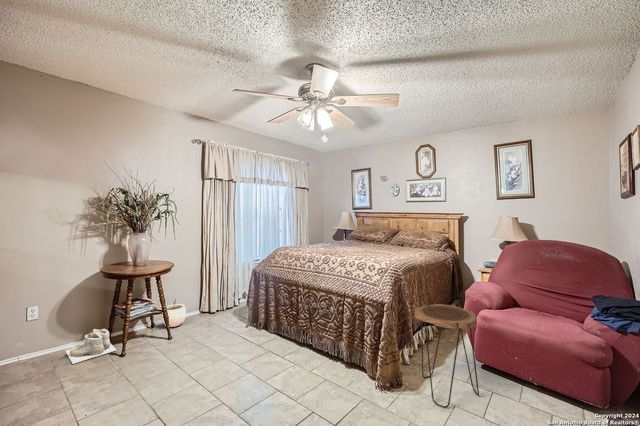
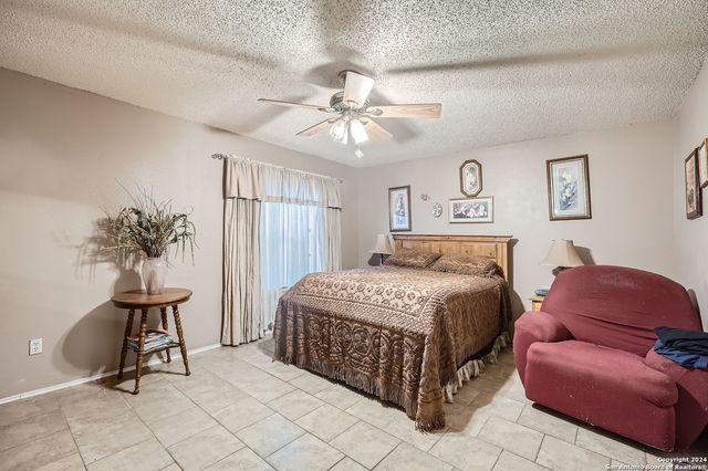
- side table [414,303,480,409]
- plant pot [161,298,187,328]
- boots [64,328,117,365]
